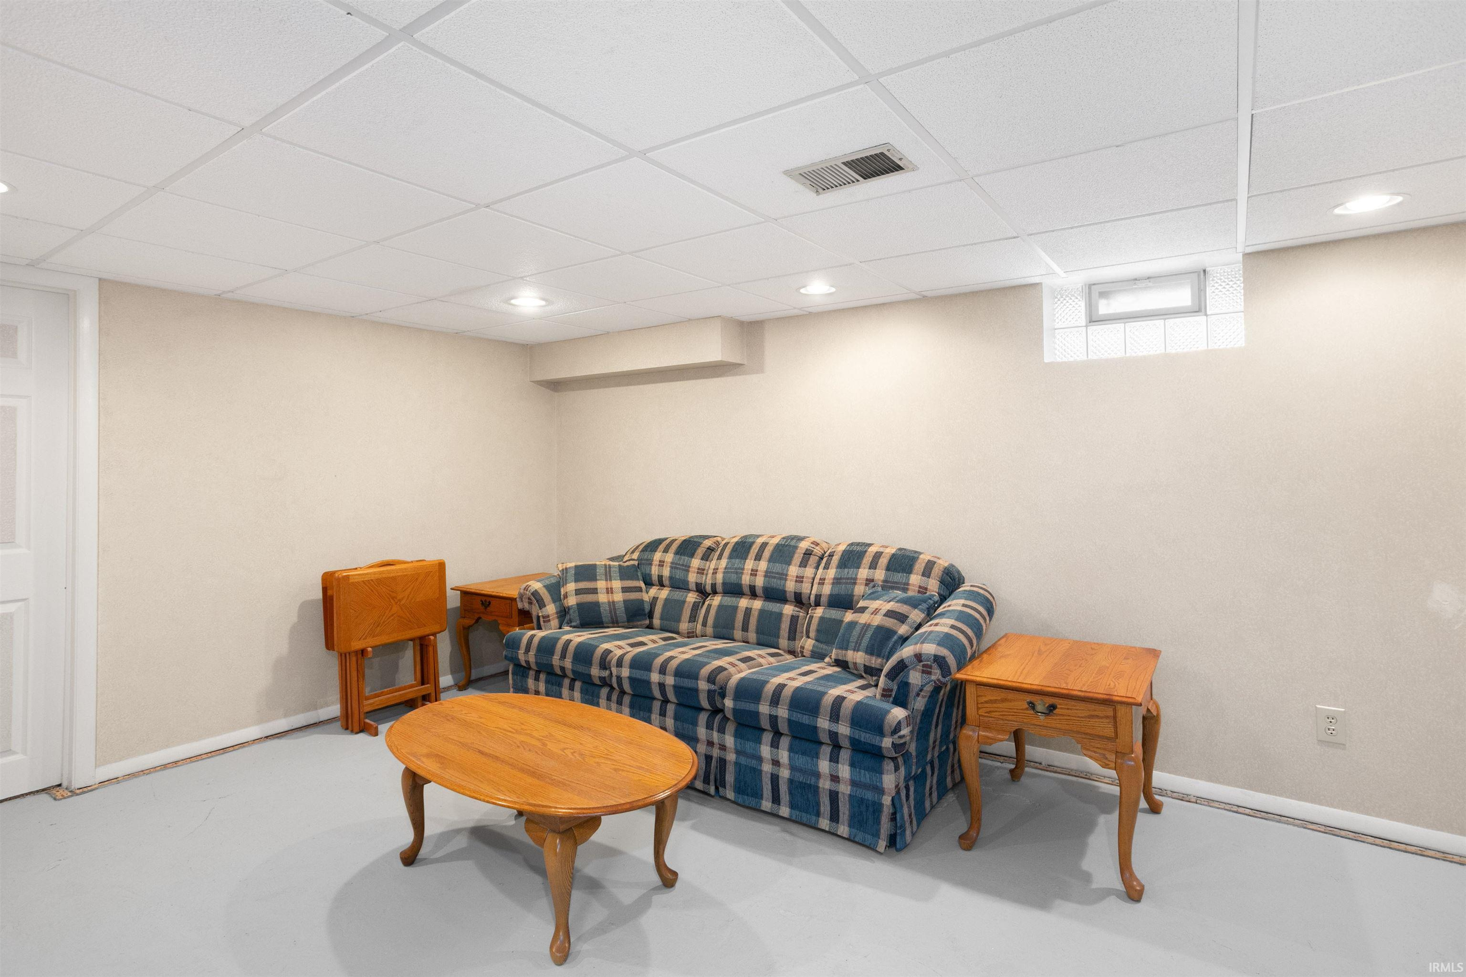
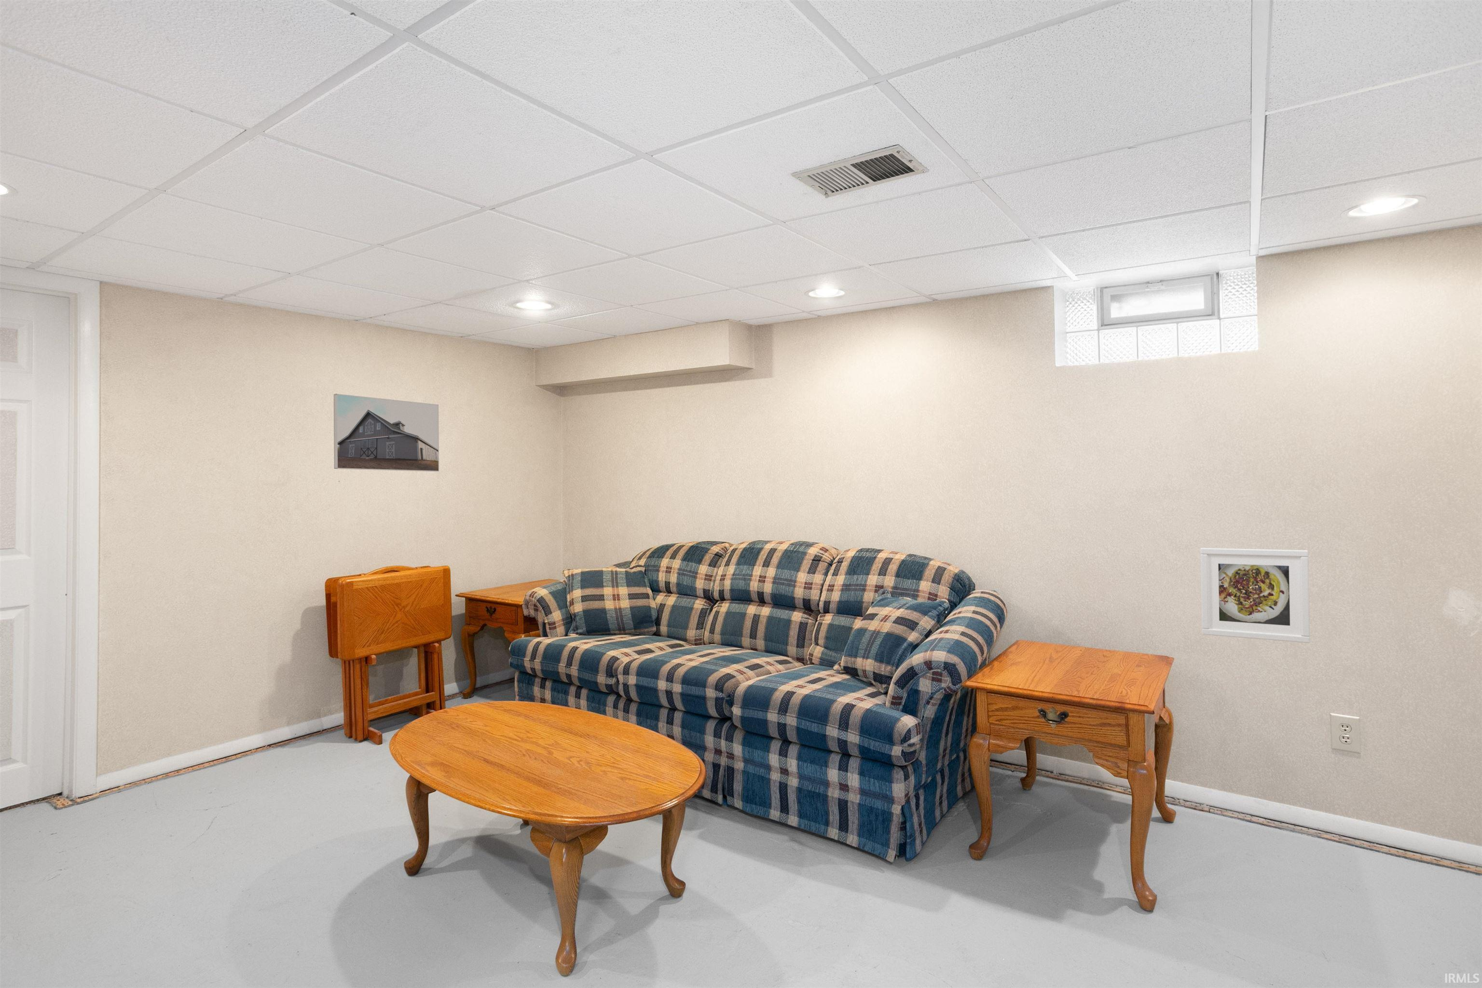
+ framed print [333,394,440,472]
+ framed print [1200,547,1310,643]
